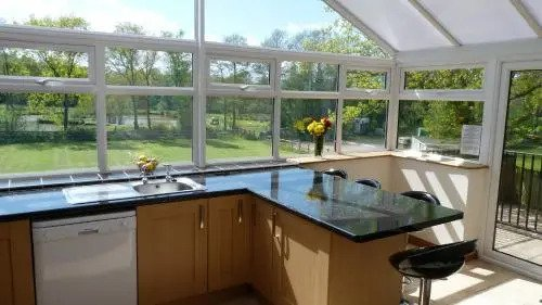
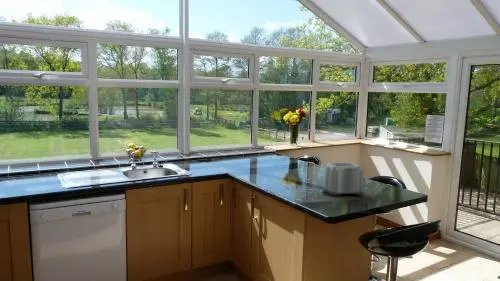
+ toaster [321,162,365,196]
